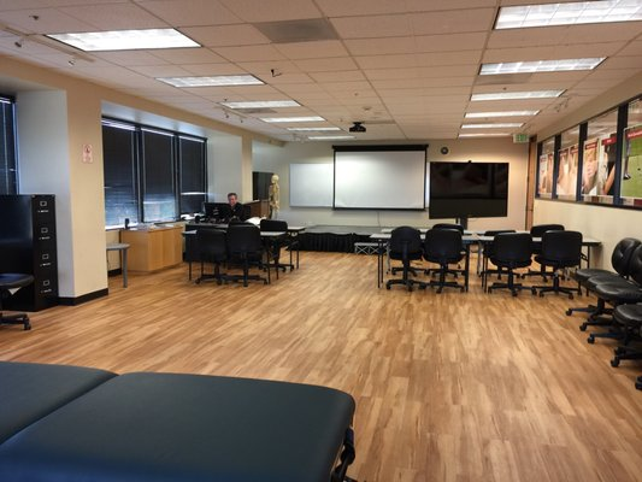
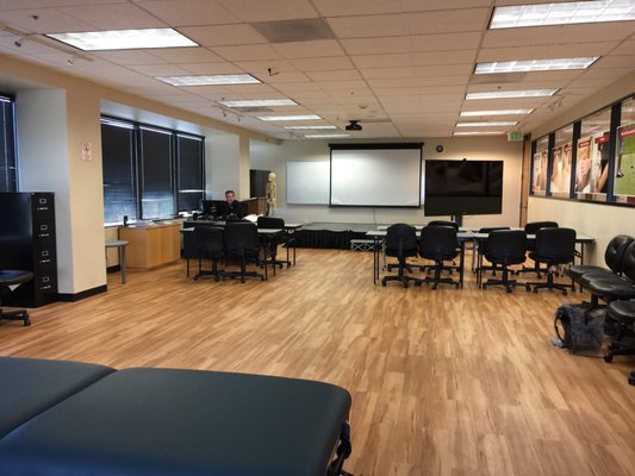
+ backpack [549,302,608,358]
